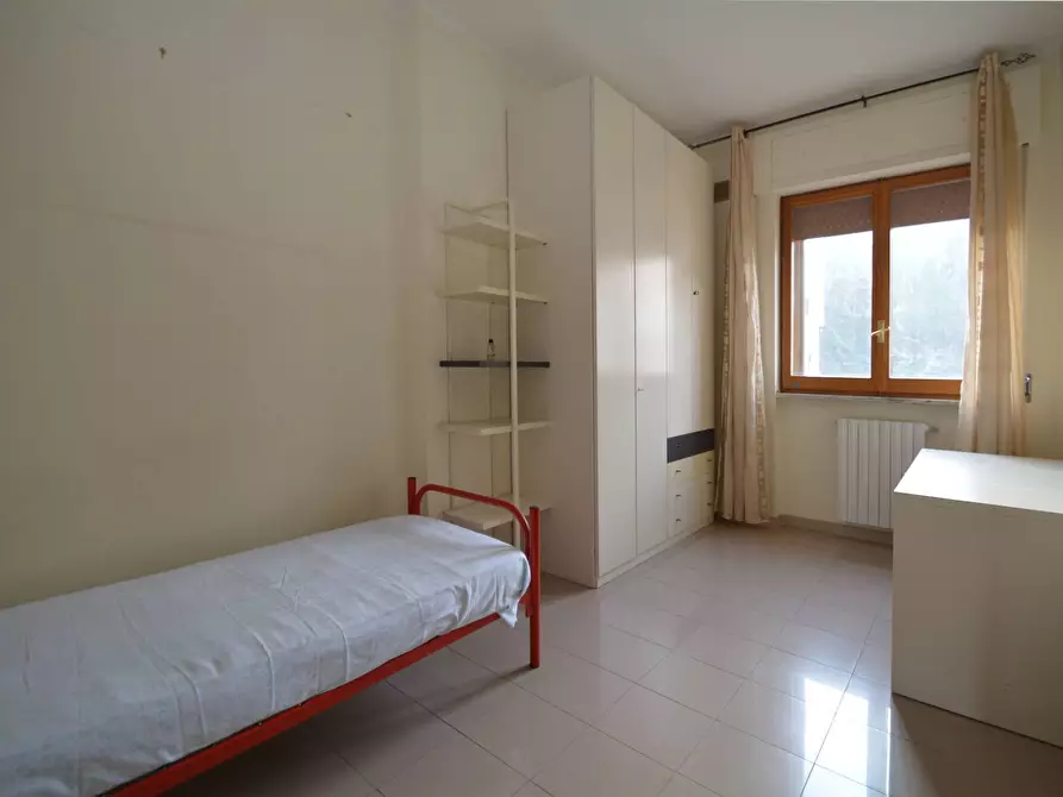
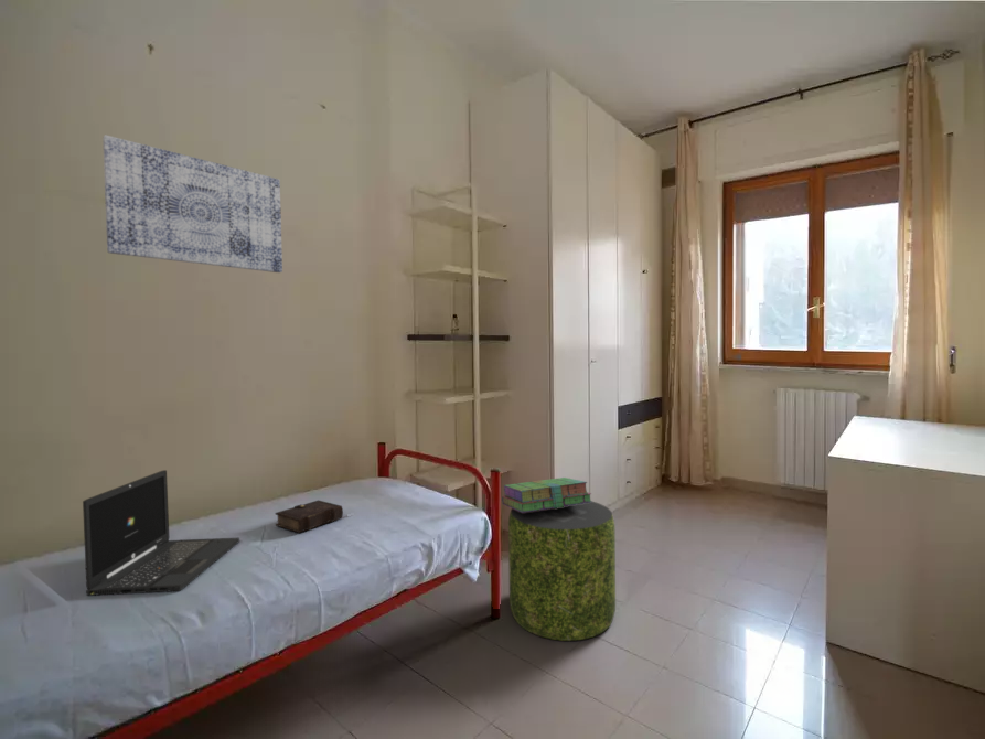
+ pouf [507,501,617,642]
+ wall art [101,133,283,274]
+ laptop [82,469,240,597]
+ stack of books [501,476,593,513]
+ book [275,500,346,534]
